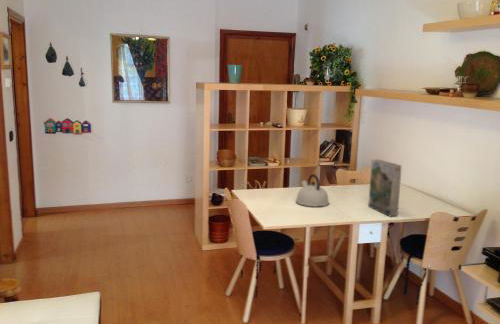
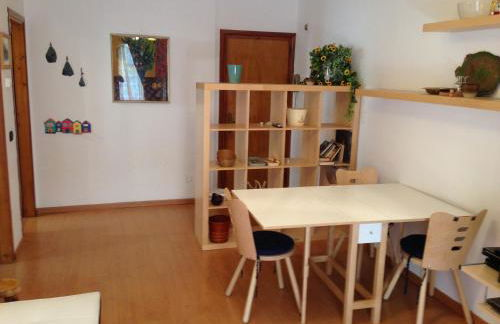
- cereal box [367,159,403,217]
- kettle [295,173,330,207]
